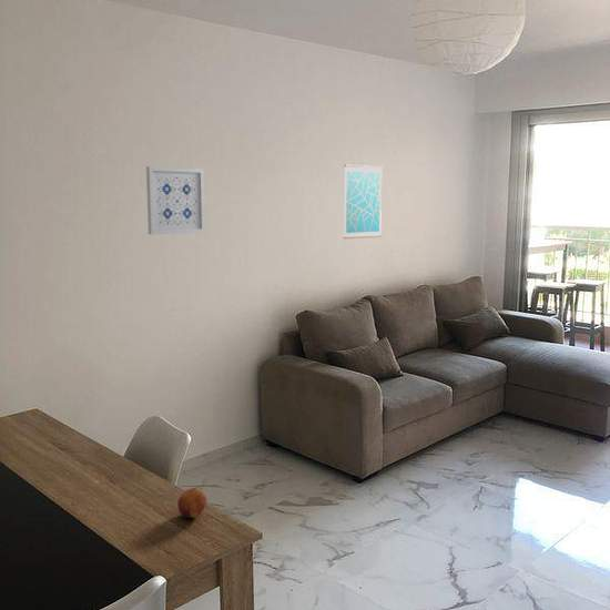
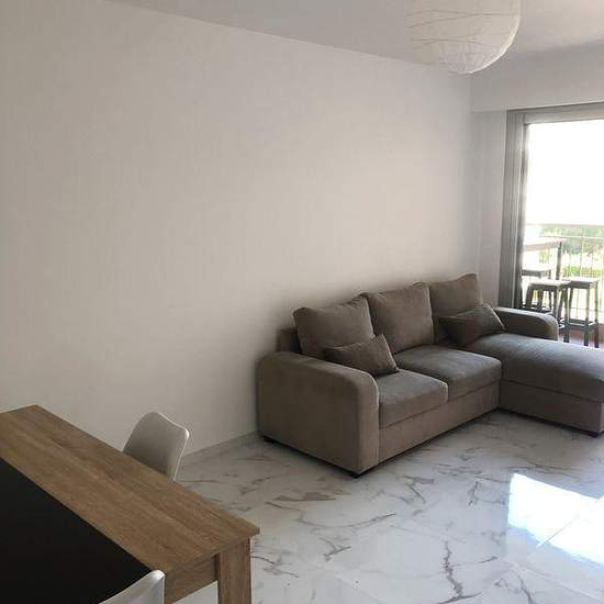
- wall art [145,165,206,235]
- fruit [176,487,209,519]
- wall art [343,164,384,240]
